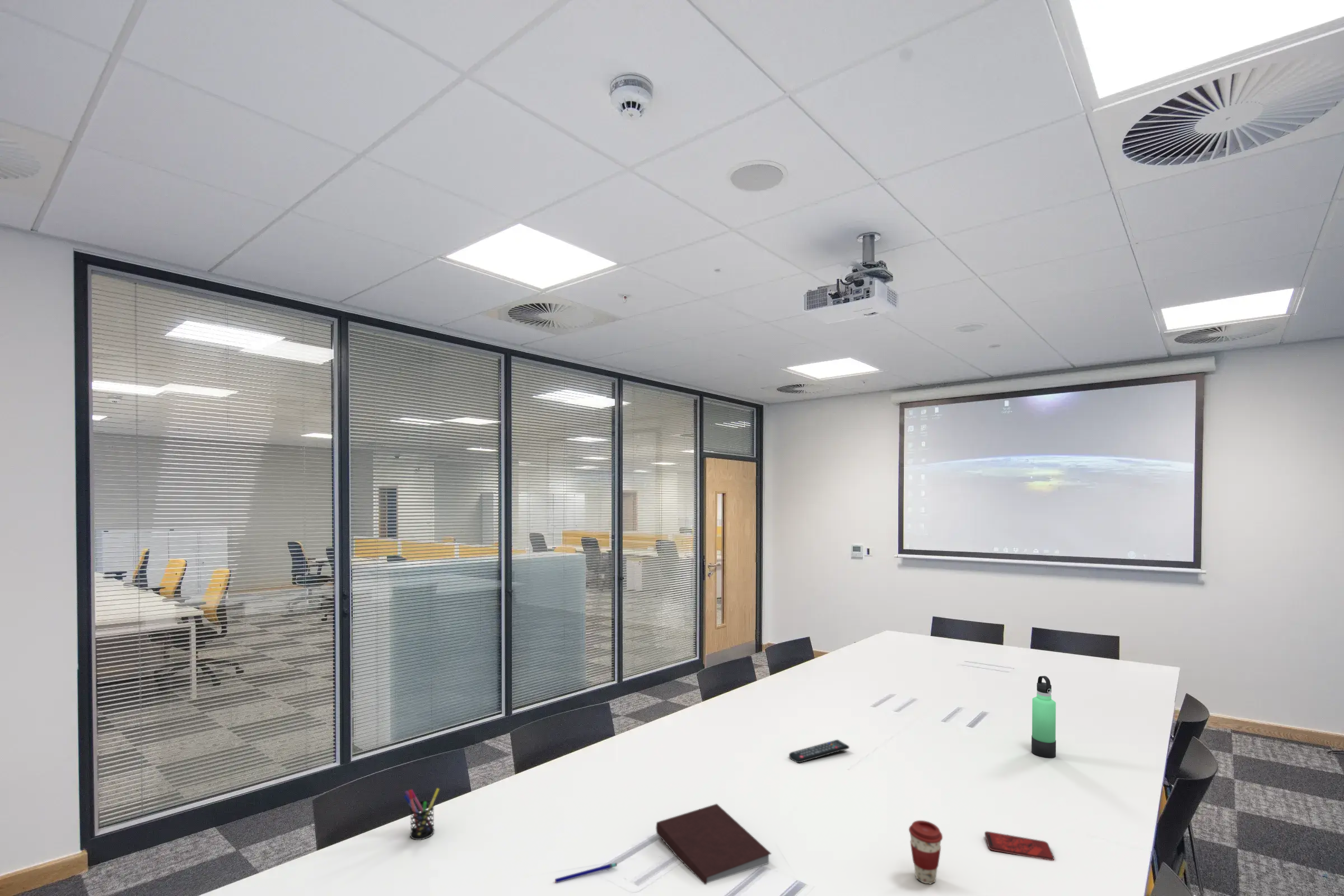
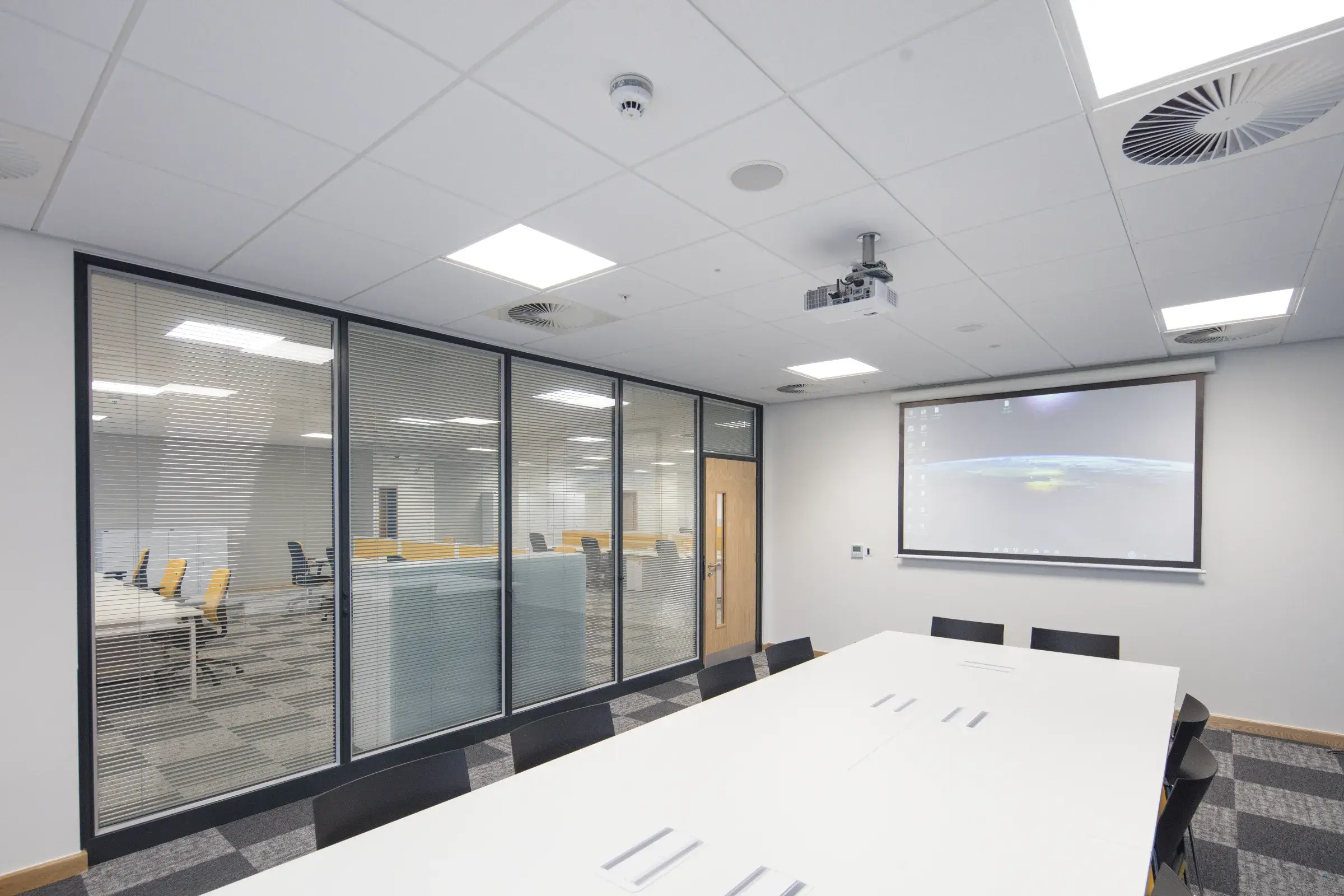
- notebook [655,803,772,885]
- remote control [788,739,850,764]
- coffee cup [908,820,943,884]
- pen holder [403,788,440,841]
- smartphone [984,831,1055,861]
- thermos bottle [1031,675,1057,759]
- pen [554,862,618,884]
